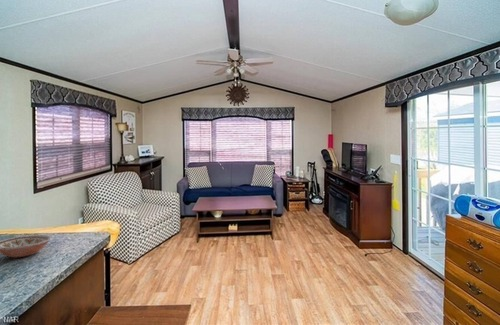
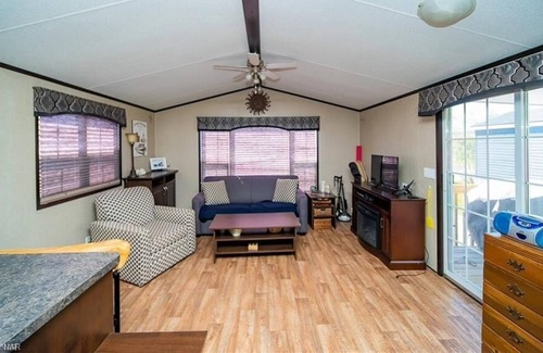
- bowl [0,234,53,258]
